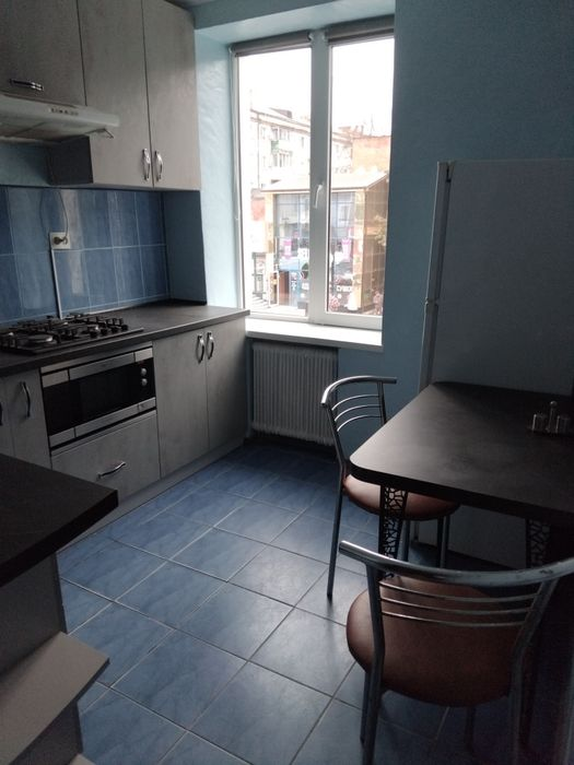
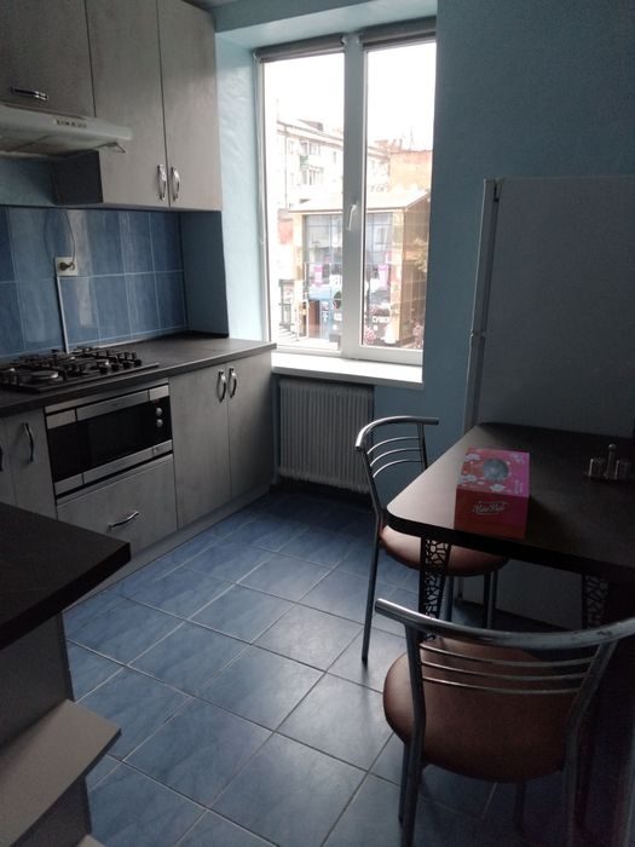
+ tissue box [452,446,530,540]
